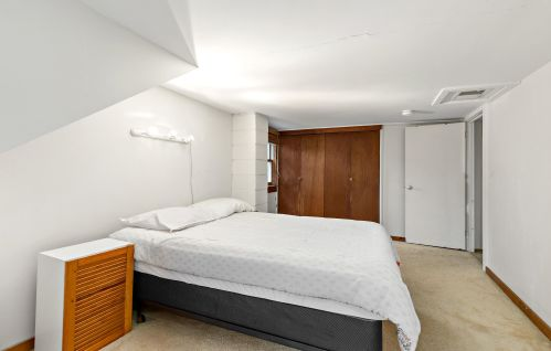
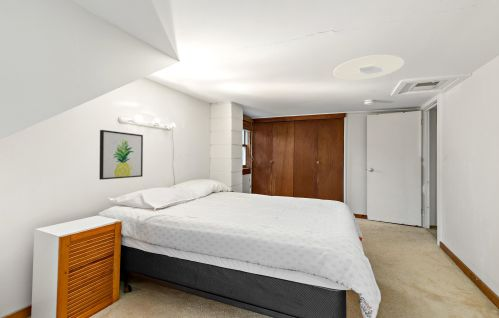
+ ceiling light [332,54,405,81]
+ wall art [98,129,144,181]
